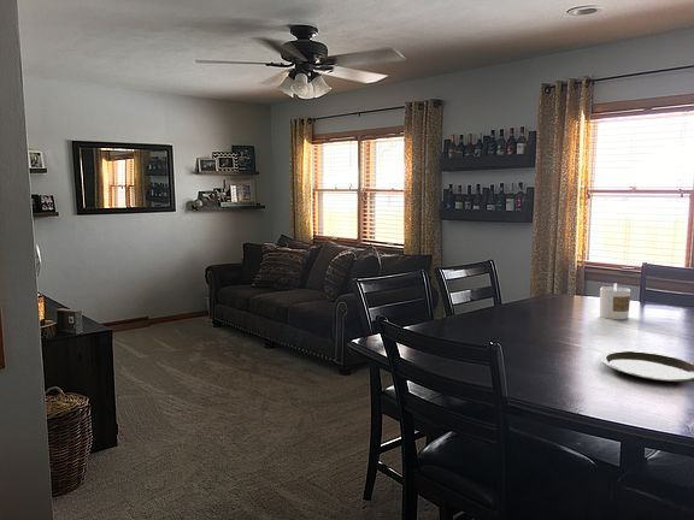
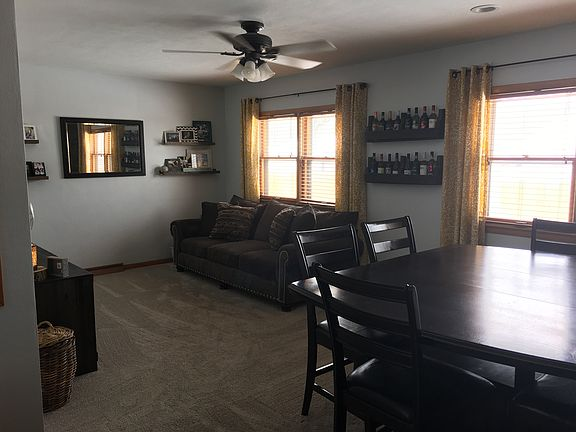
- candle [599,283,631,320]
- plate [598,349,694,383]
